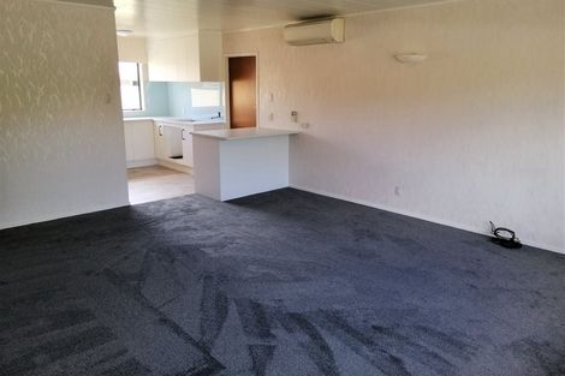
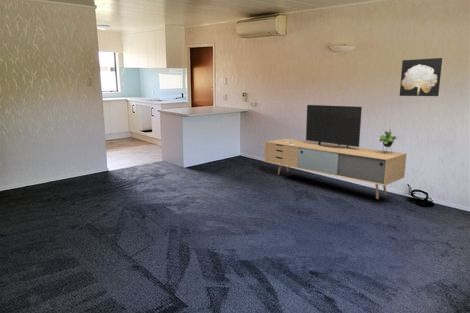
+ media console [263,104,407,200]
+ wall art [399,57,443,97]
